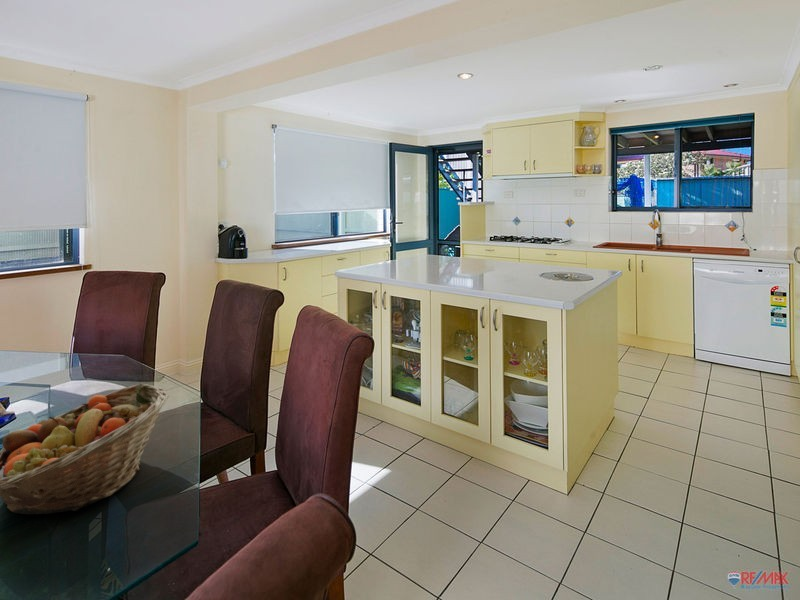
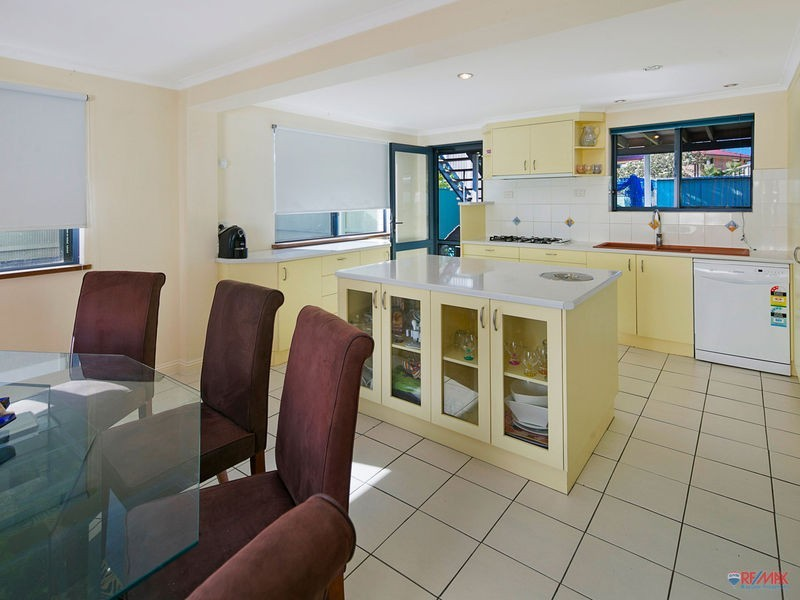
- fruit basket [0,383,170,515]
